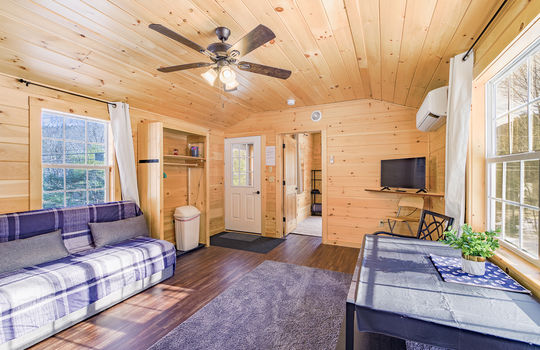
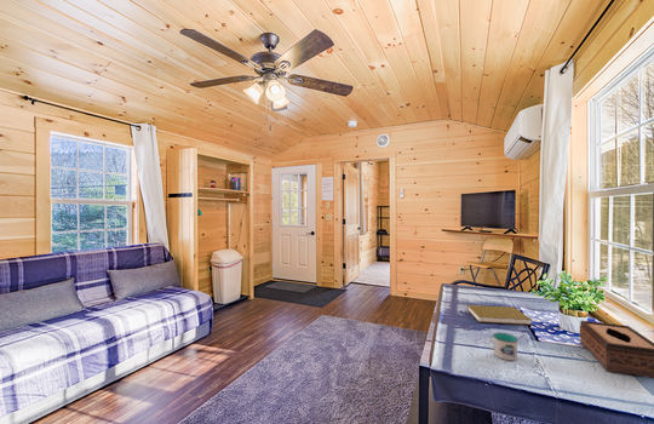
+ book [466,304,533,326]
+ tissue box [579,320,654,379]
+ mug [486,332,520,361]
